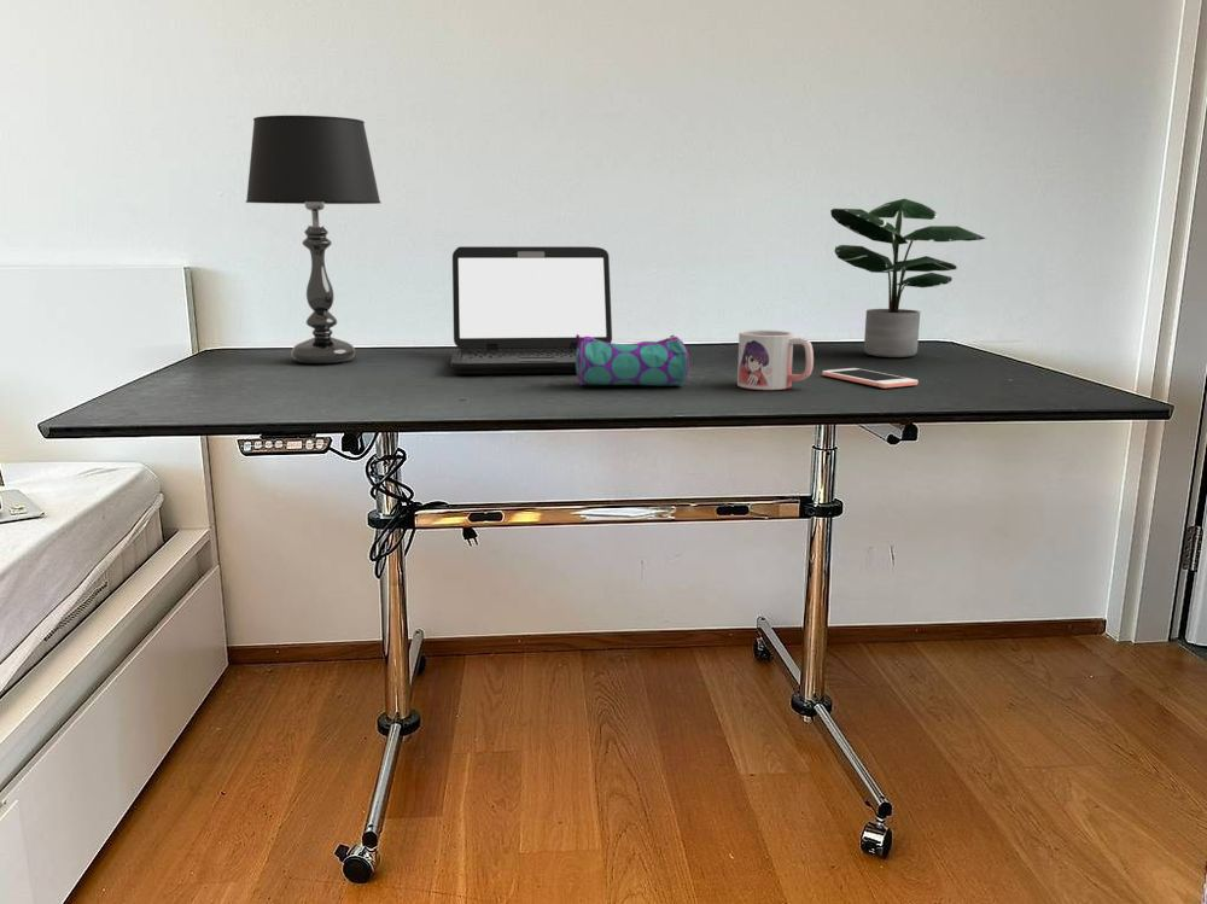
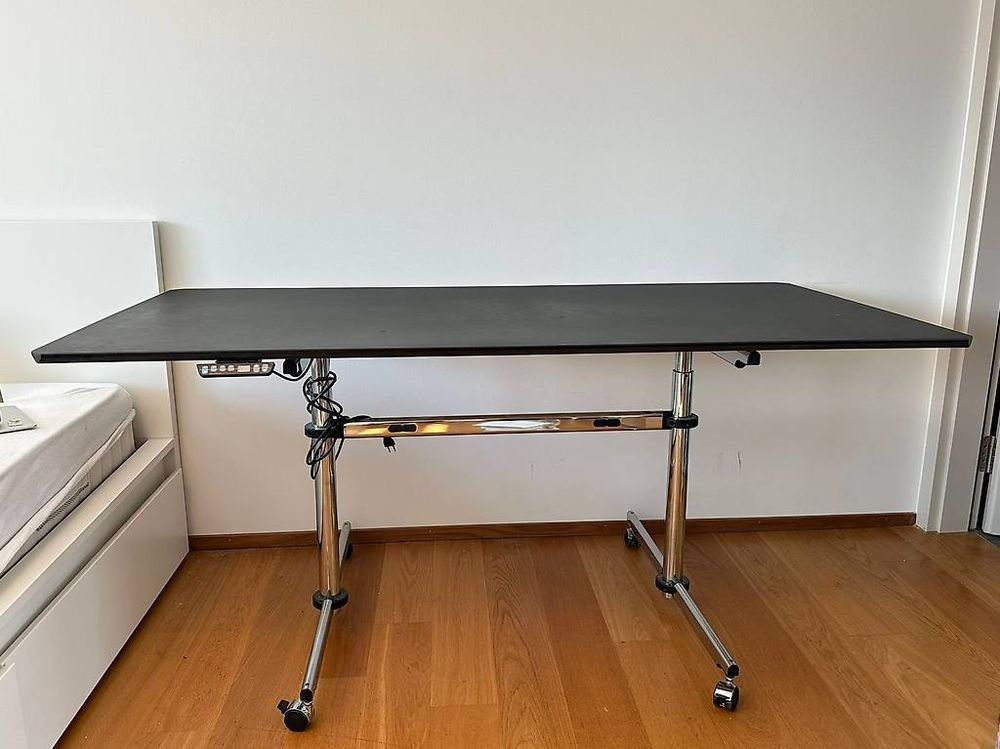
- table lamp [245,115,381,364]
- laptop [450,245,613,375]
- mug [736,329,815,391]
- cell phone [821,367,919,389]
- potted plant [829,198,987,358]
- pencil case [576,334,690,387]
